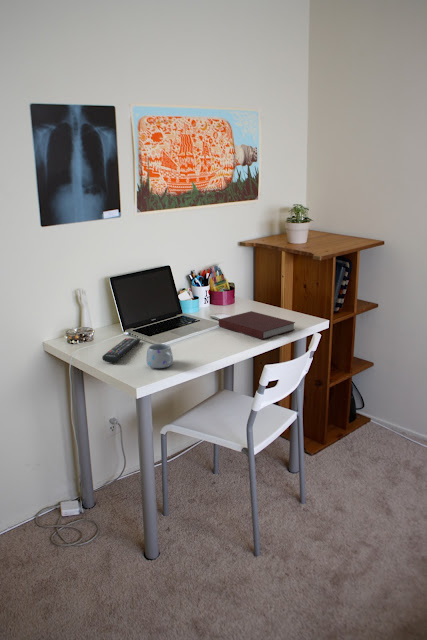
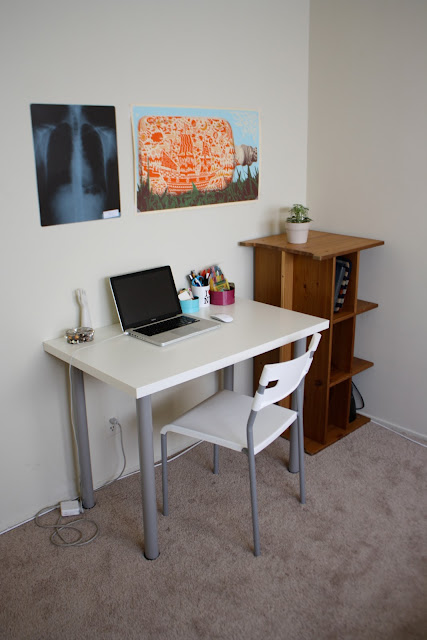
- notebook [218,310,296,340]
- mug [145,343,174,369]
- remote control [101,337,141,363]
